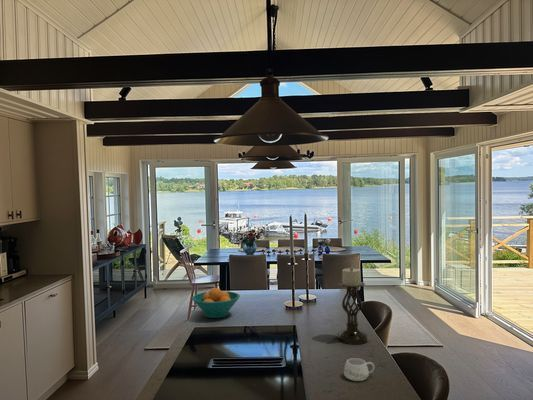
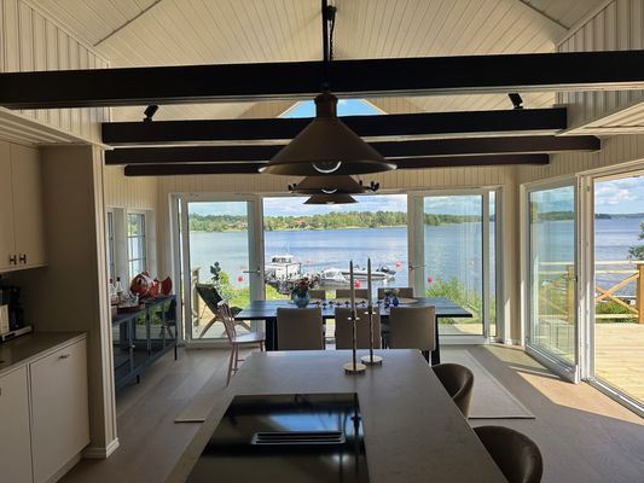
- candle holder [336,266,370,346]
- fruit bowl [191,287,241,319]
- mug [343,357,375,382]
